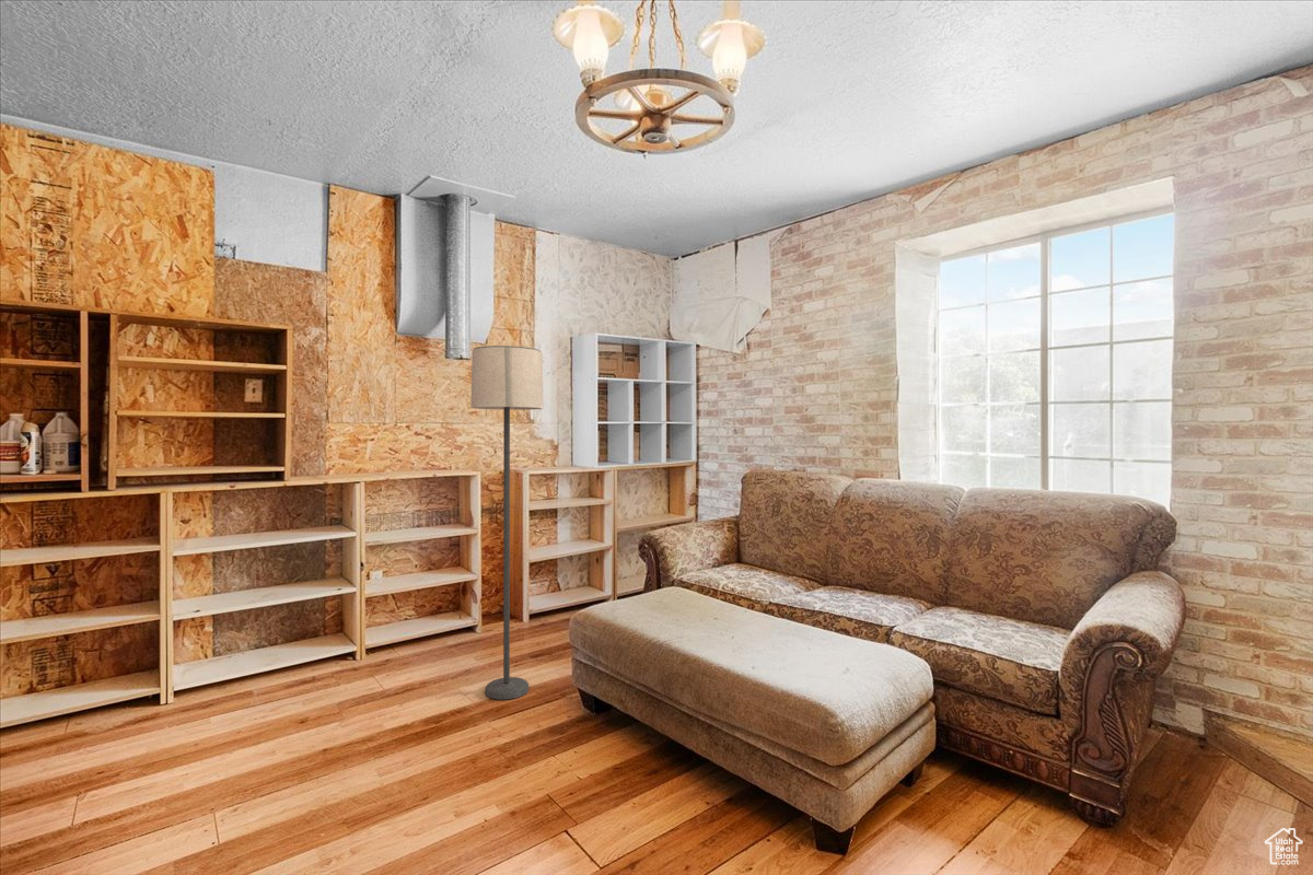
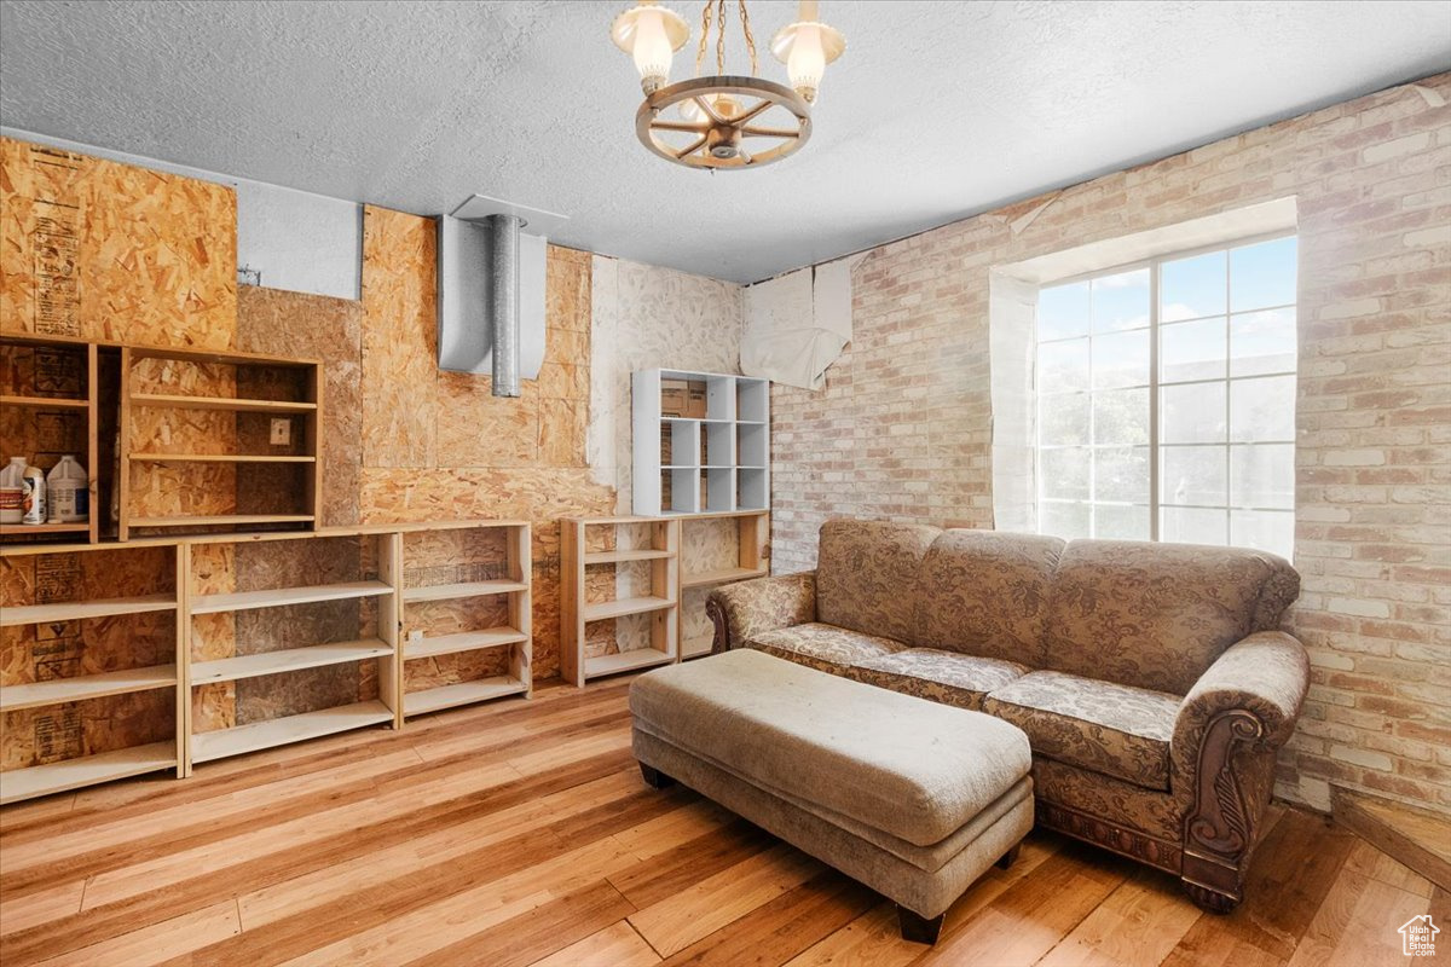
- lamp [469,345,545,701]
